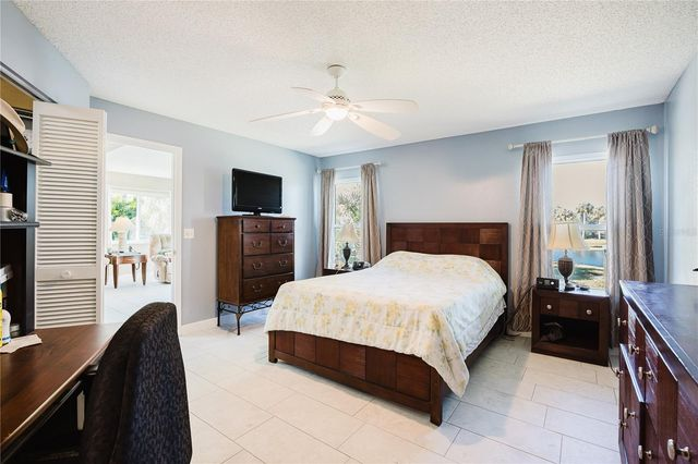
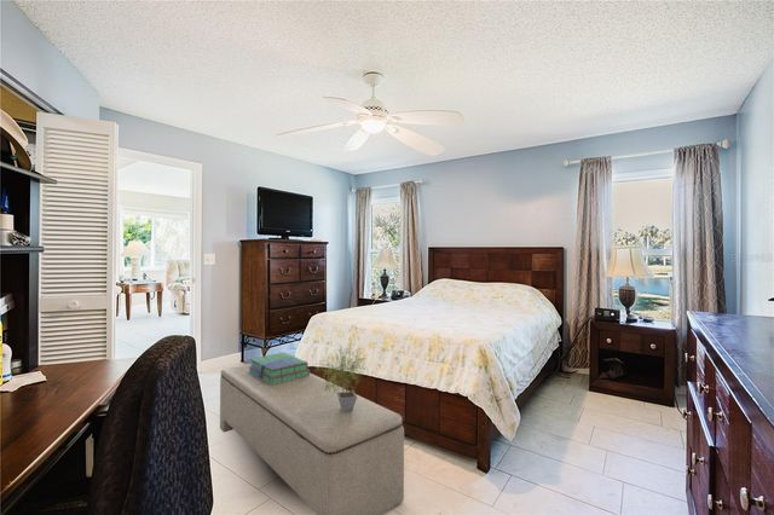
+ bench [219,363,405,515]
+ potted plant [313,341,366,412]
+ stack of books [248,352,311,384]
